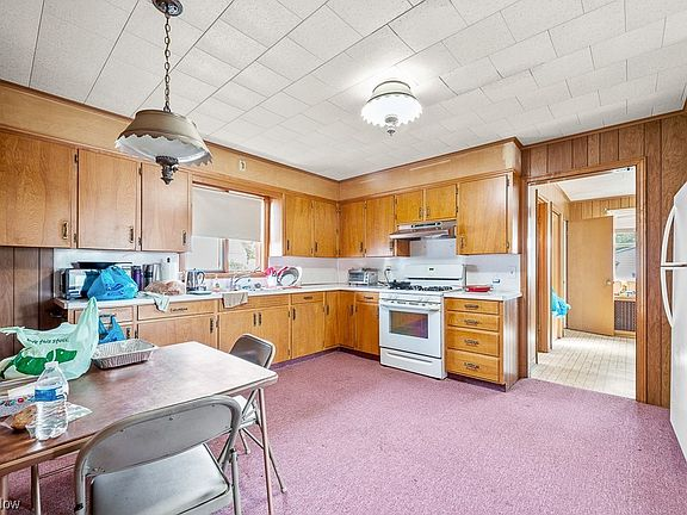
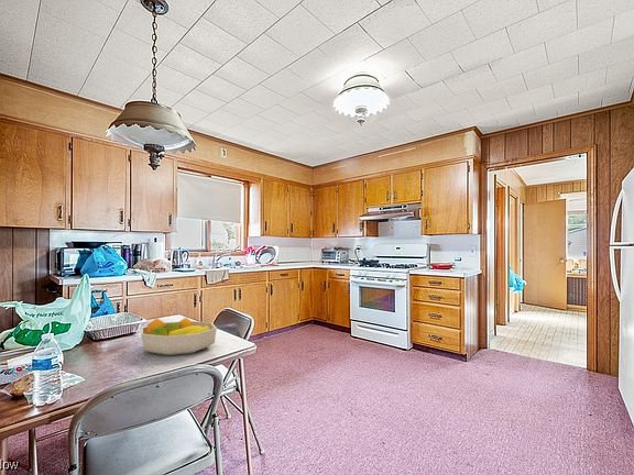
+ fruit bowl [140,317,218,356]
